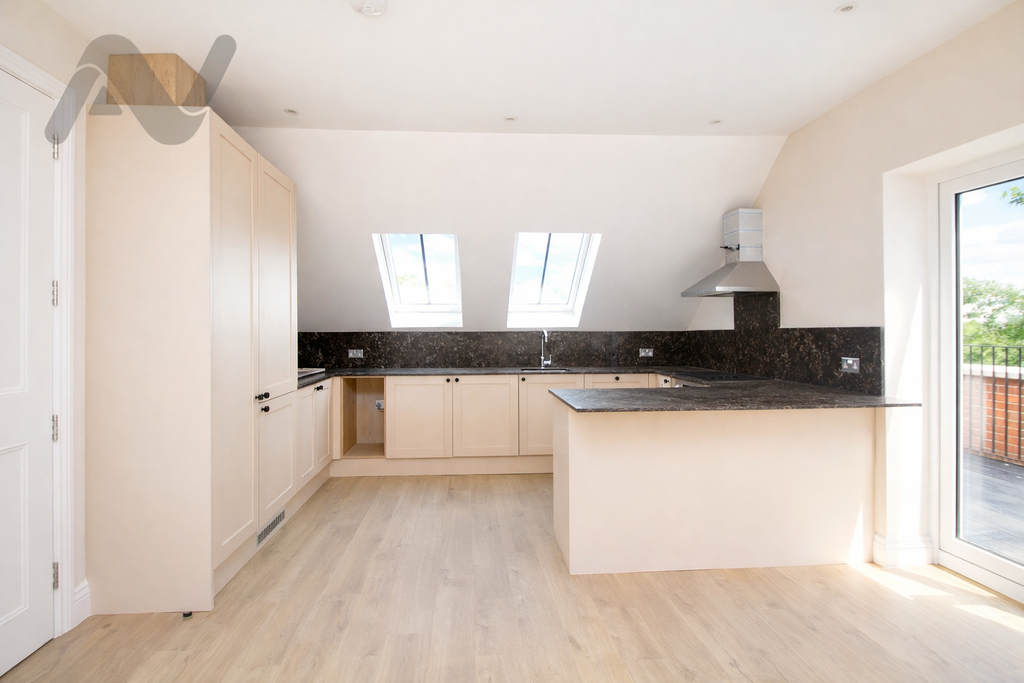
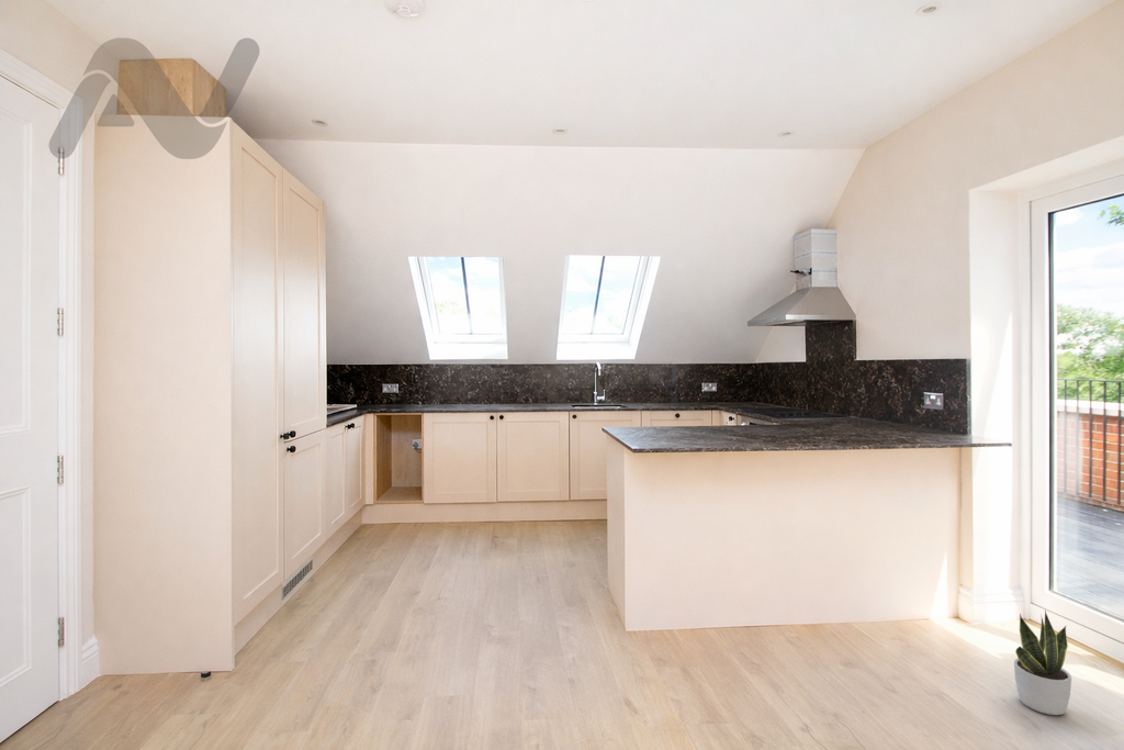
+ potted plant [1013,609,1072,716]
